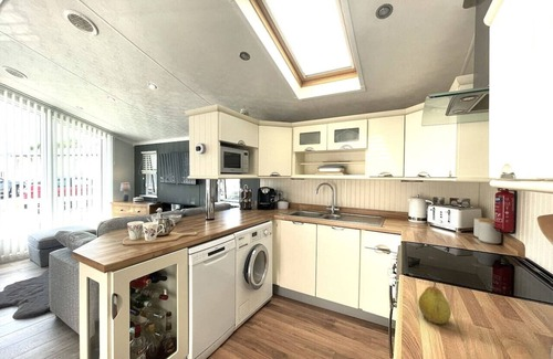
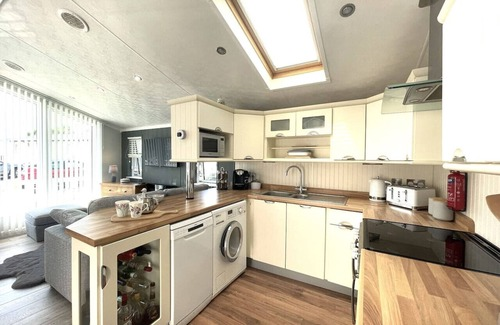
- fruit [417,279,452,325]
